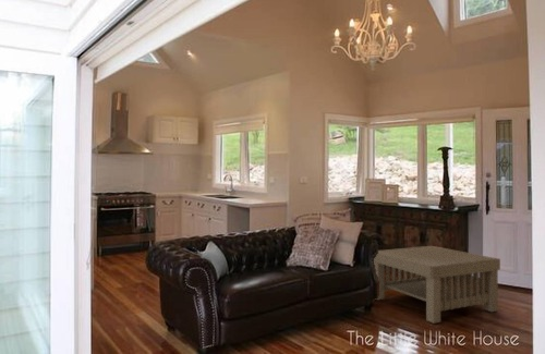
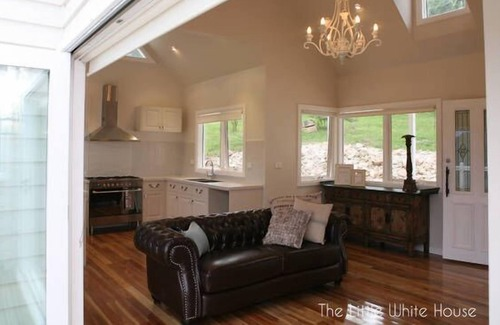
- coffee table [373,245,501,325]
